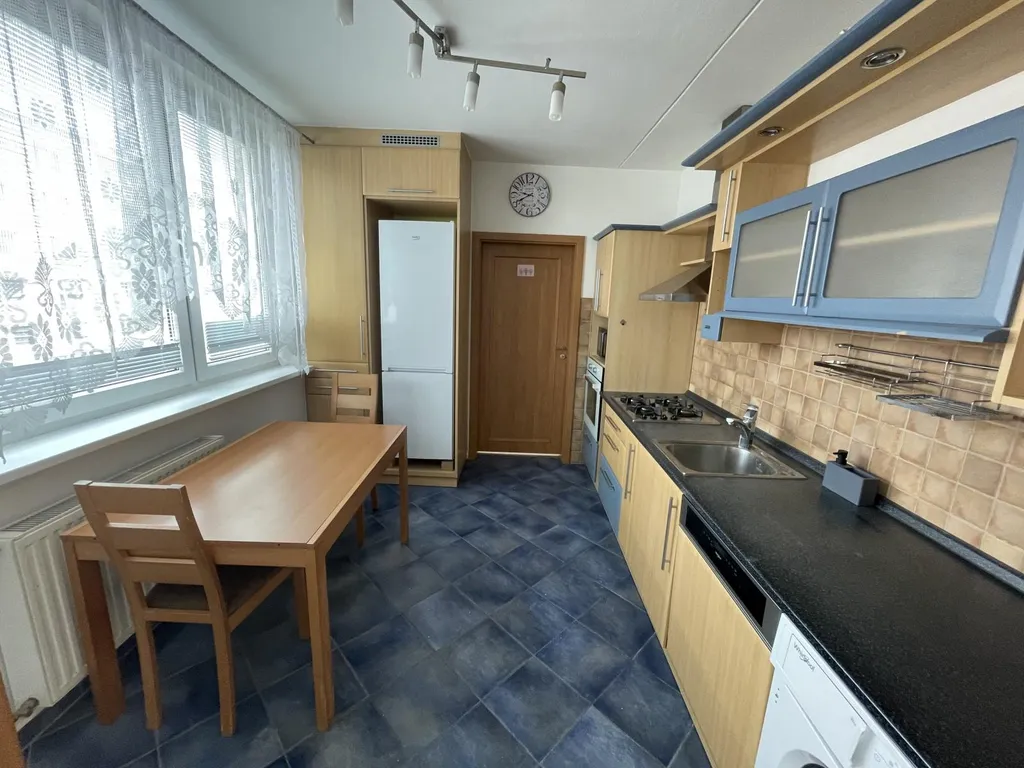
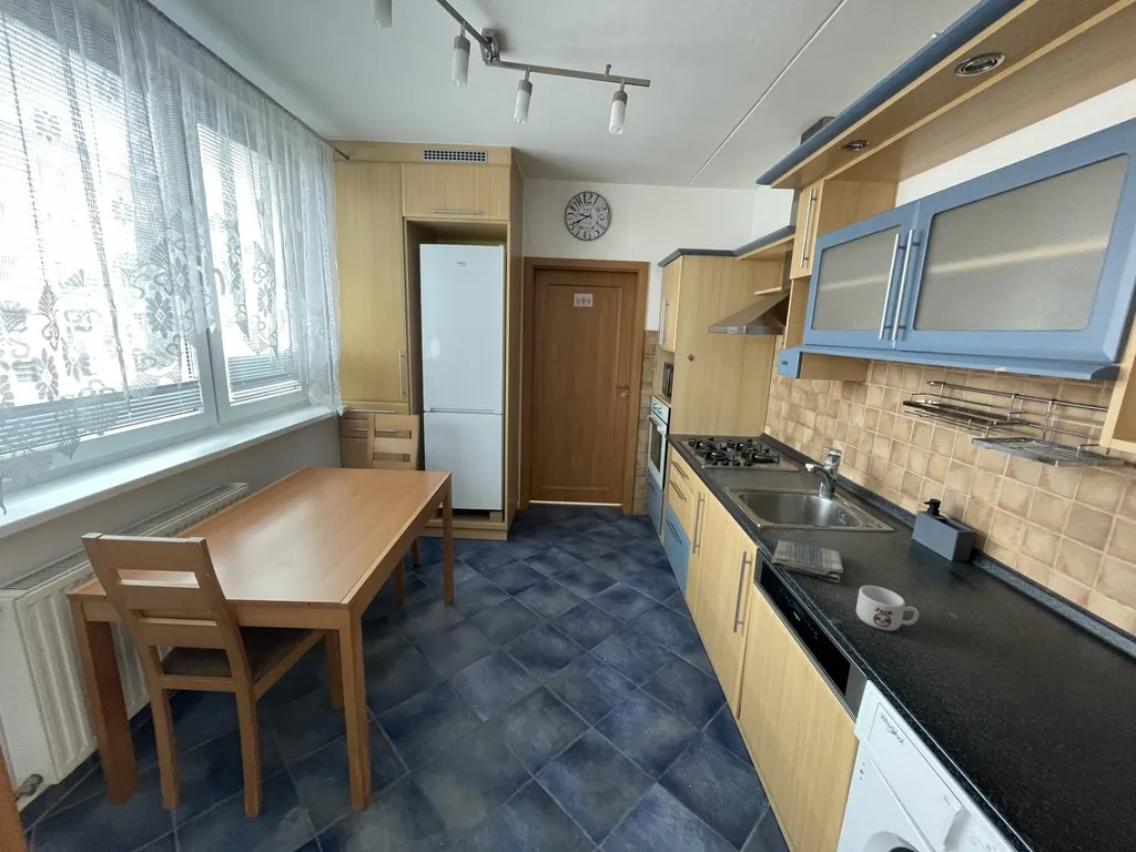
+ dish towel [770,539,844,584]
+ mug [855,585,920,631]
